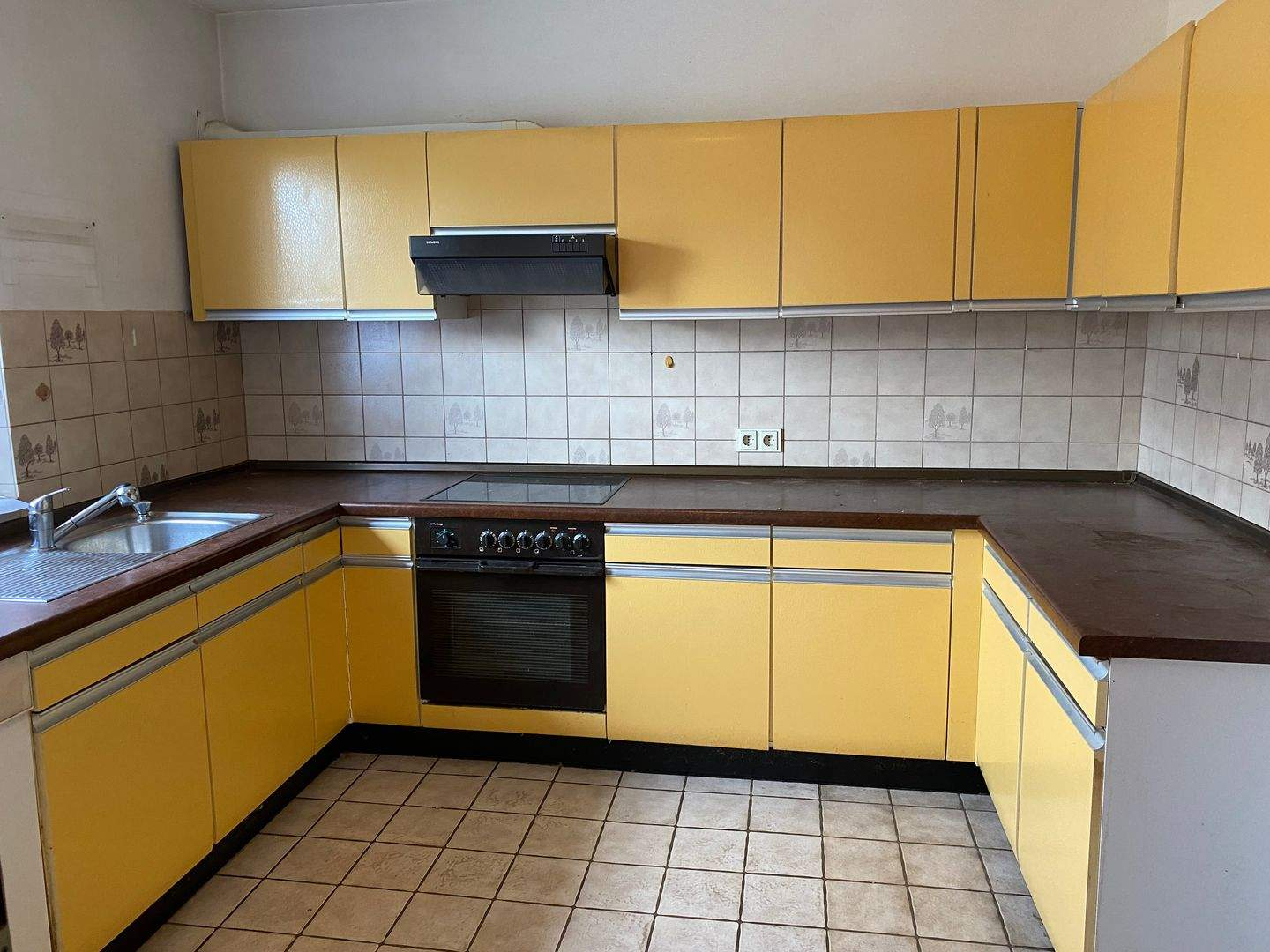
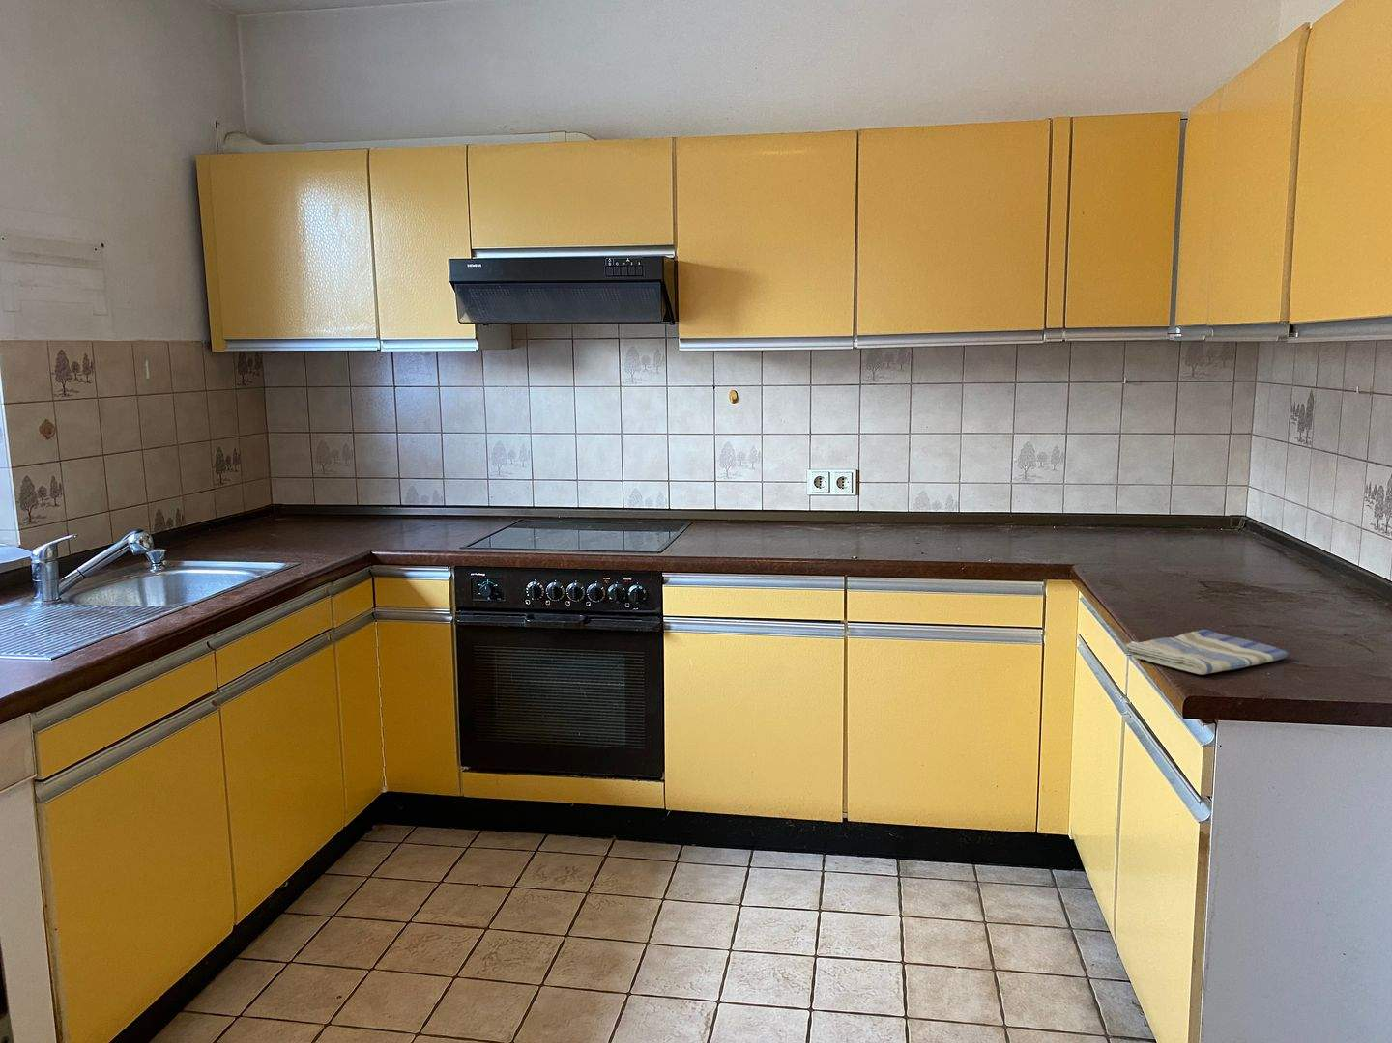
+ dish towel [1122,629,1290,675]
